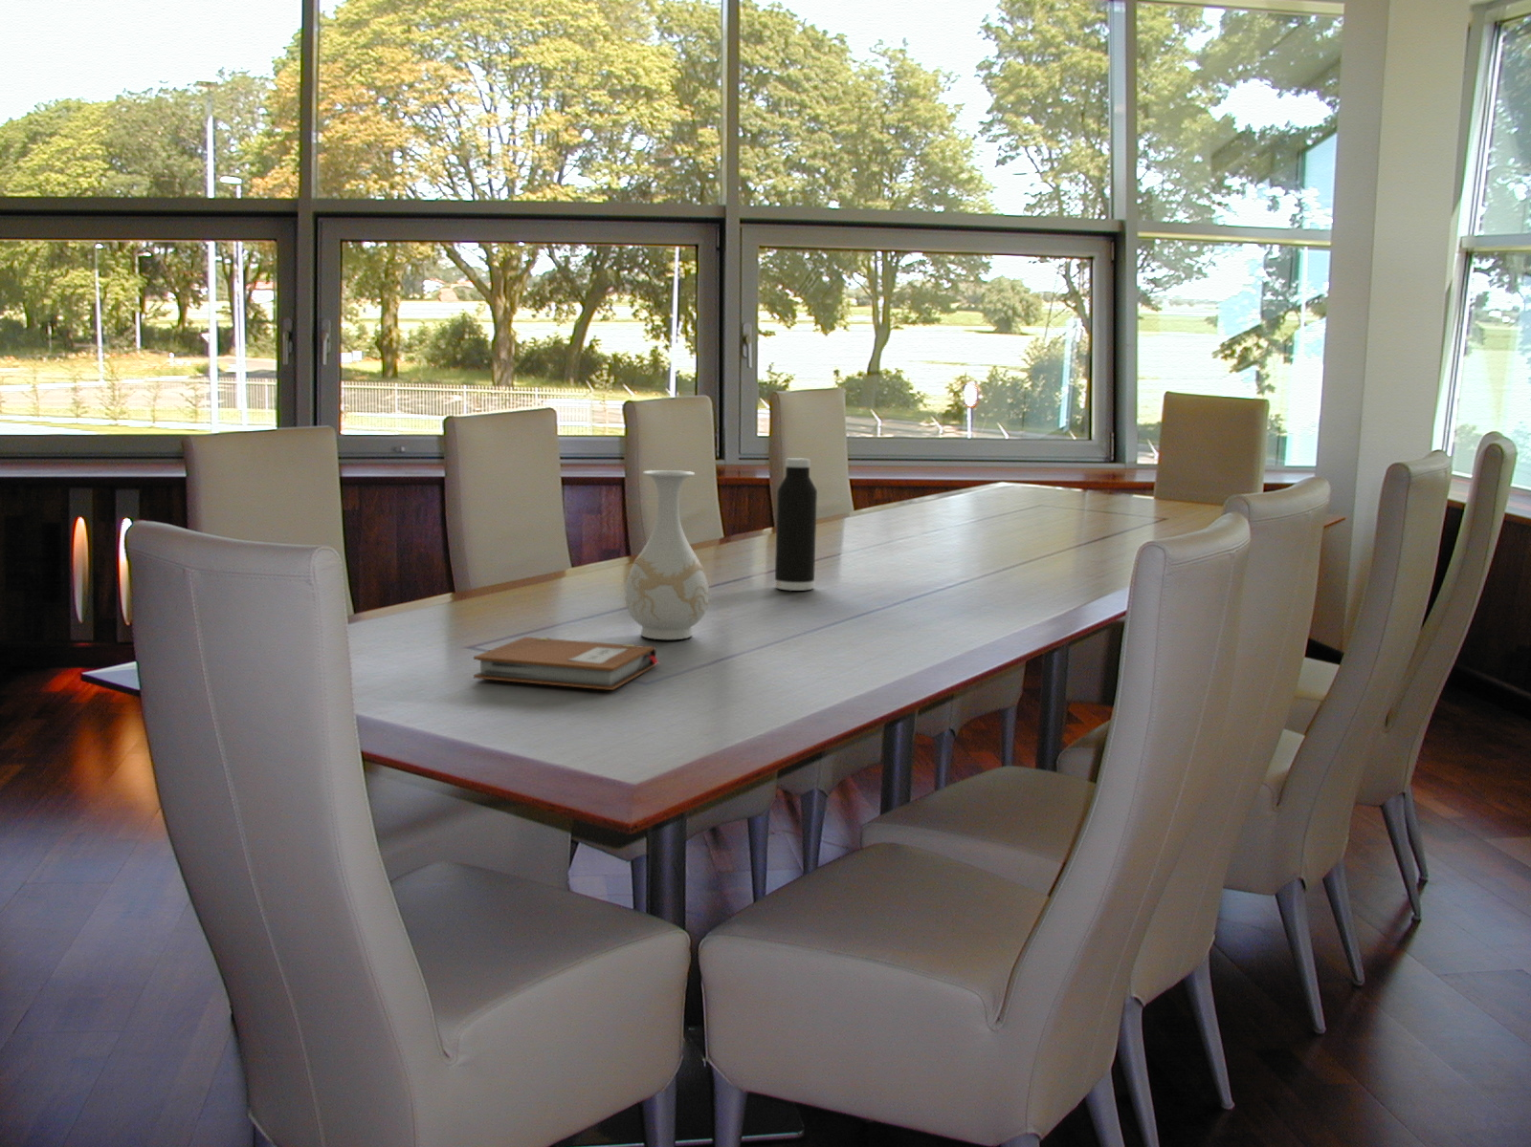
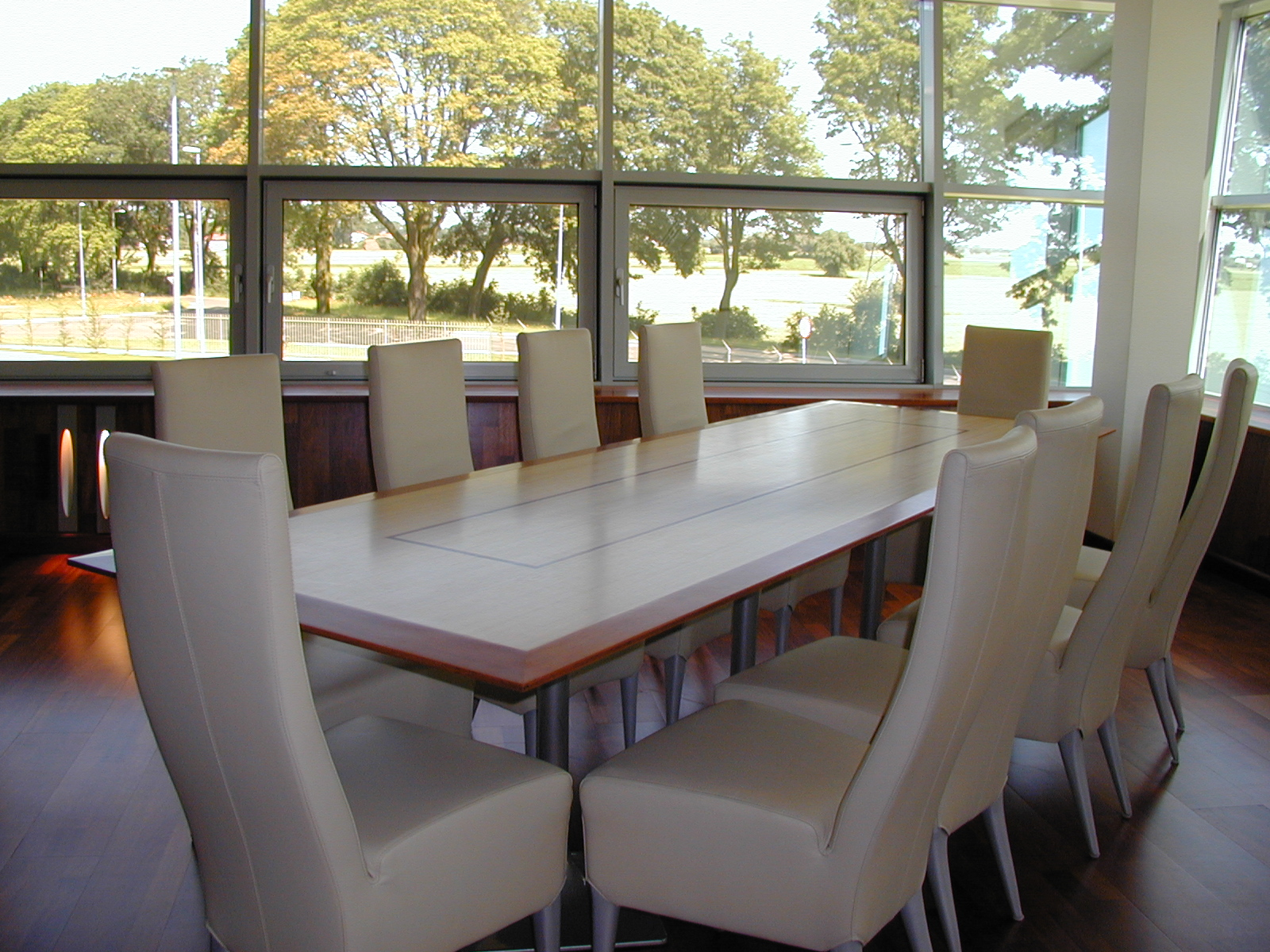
- vase [624,470,710,641]
- water bottle [774,457,819,592]
- notebook [473,636,661,692]
